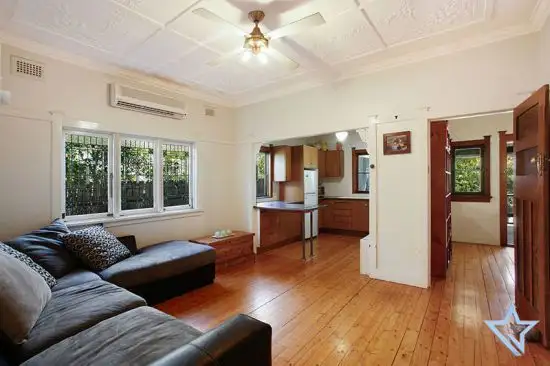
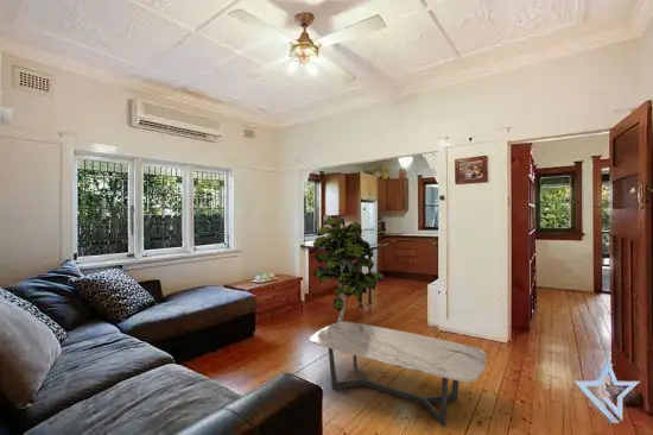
+ coffee table [309,321,487,428]
+ indoor plant [312,216,385,322]
